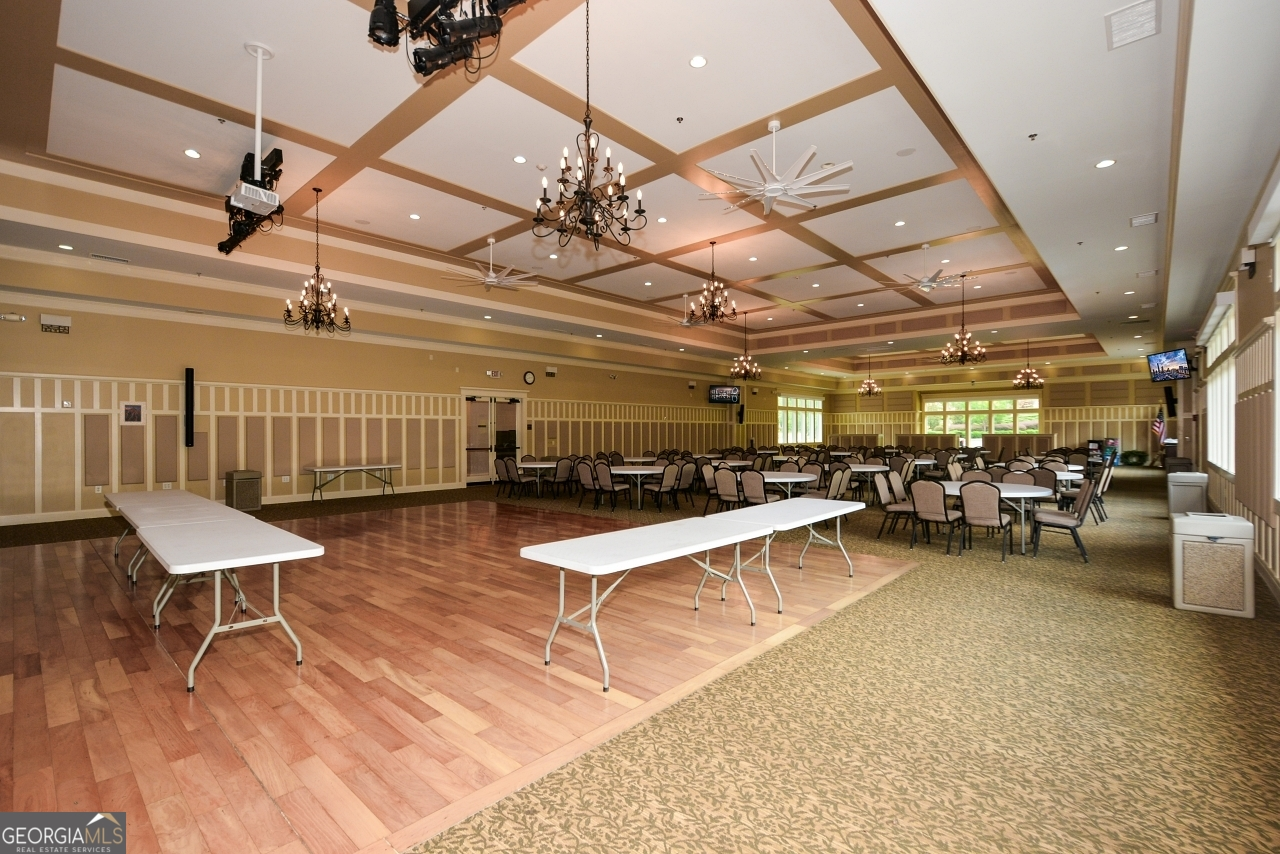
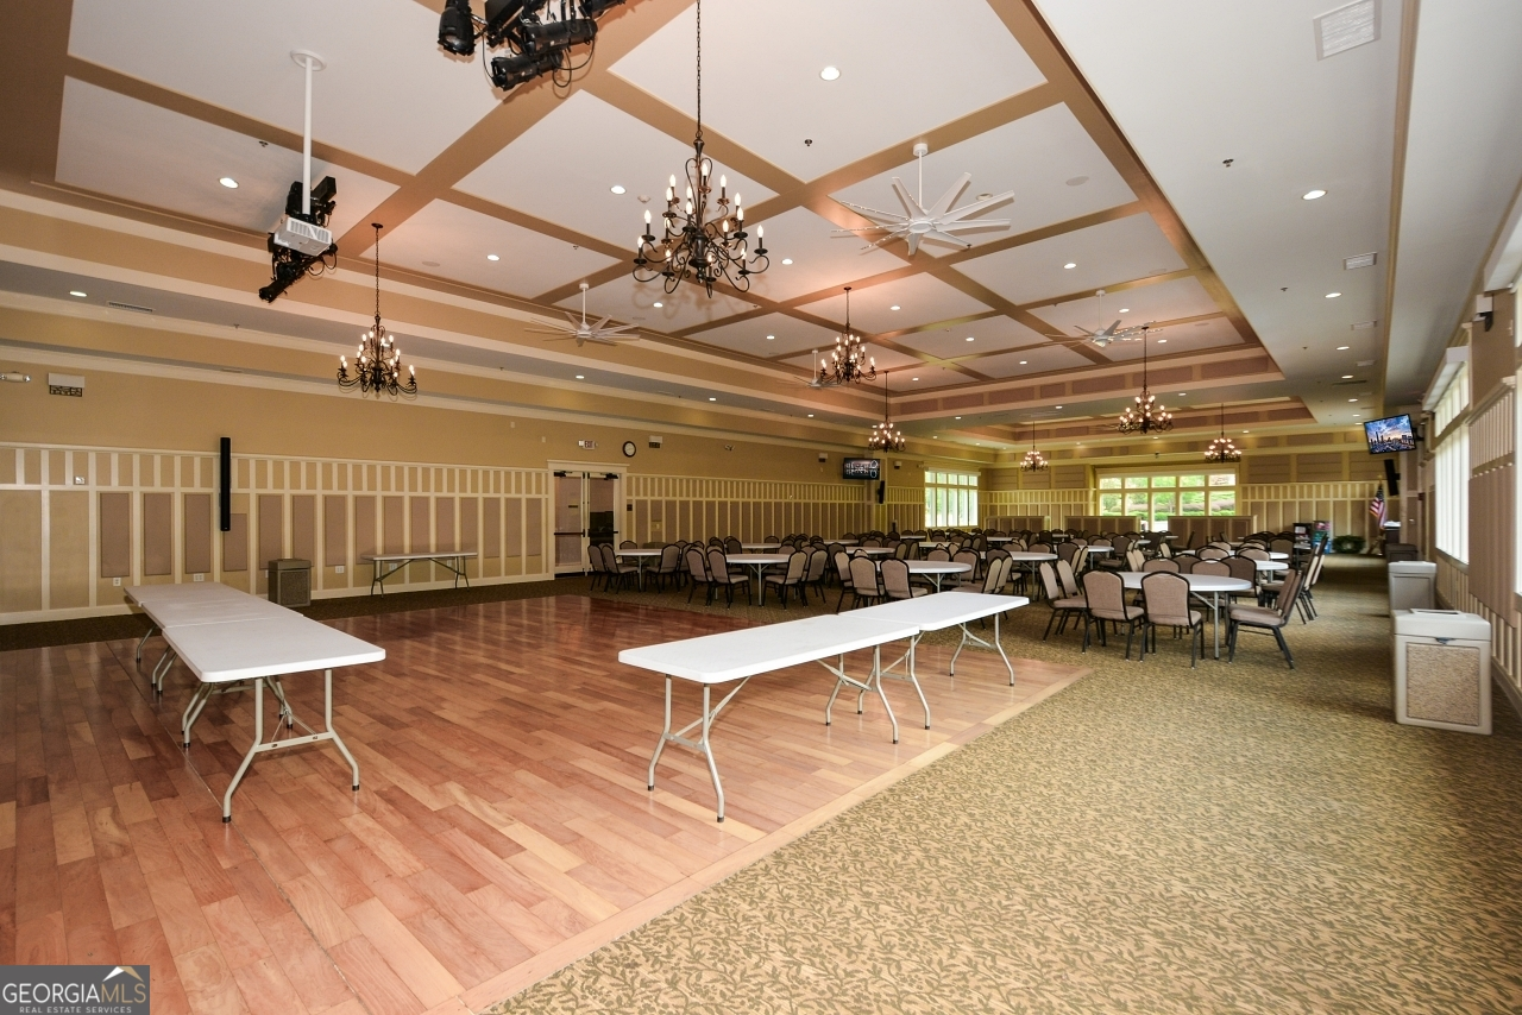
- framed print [119,400,147,426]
